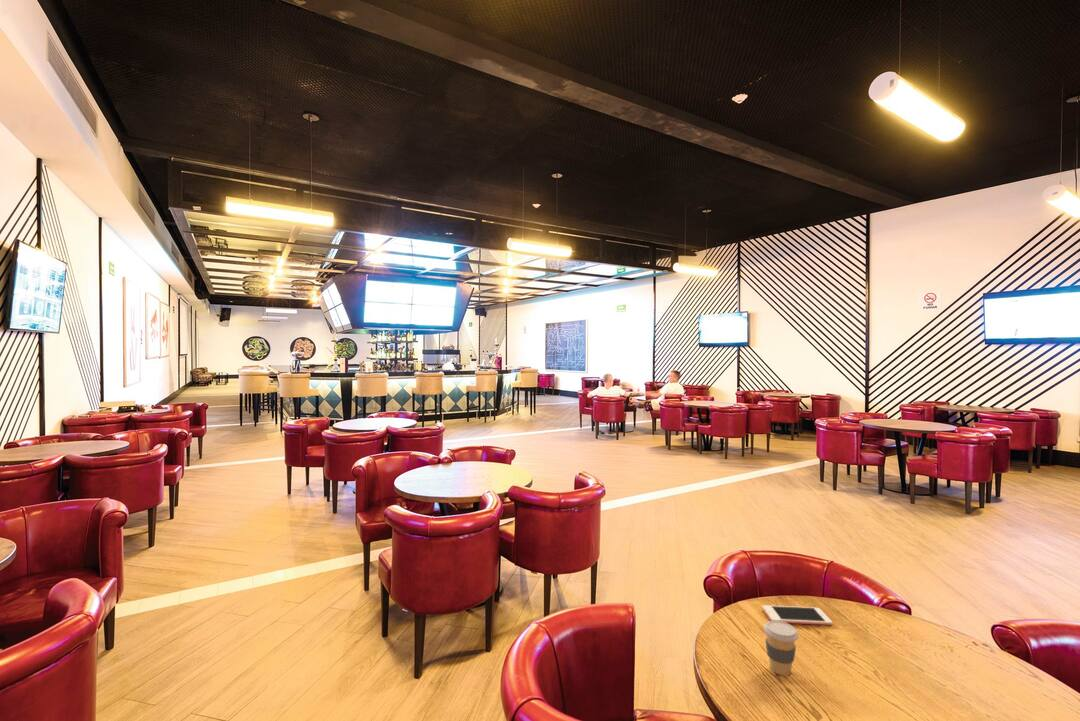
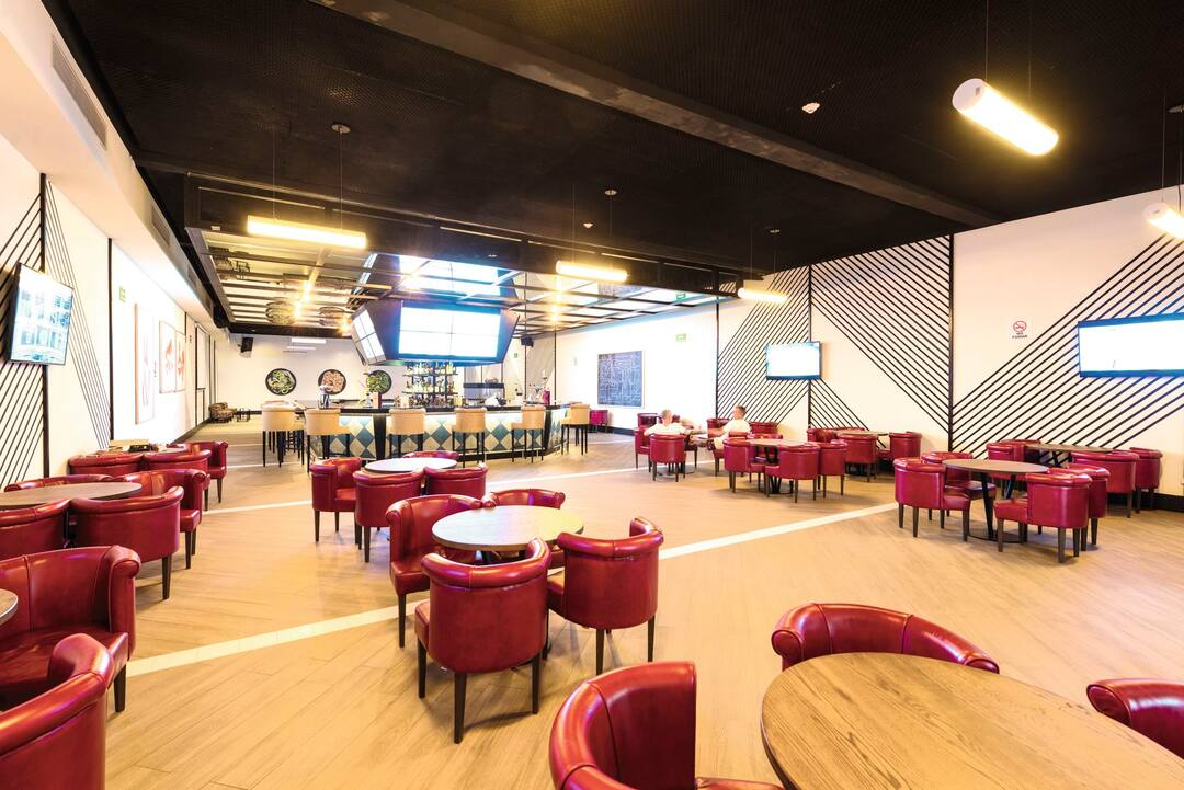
- coffee cup [763,620,800,677]
- cell phone [762,604,834,626]
